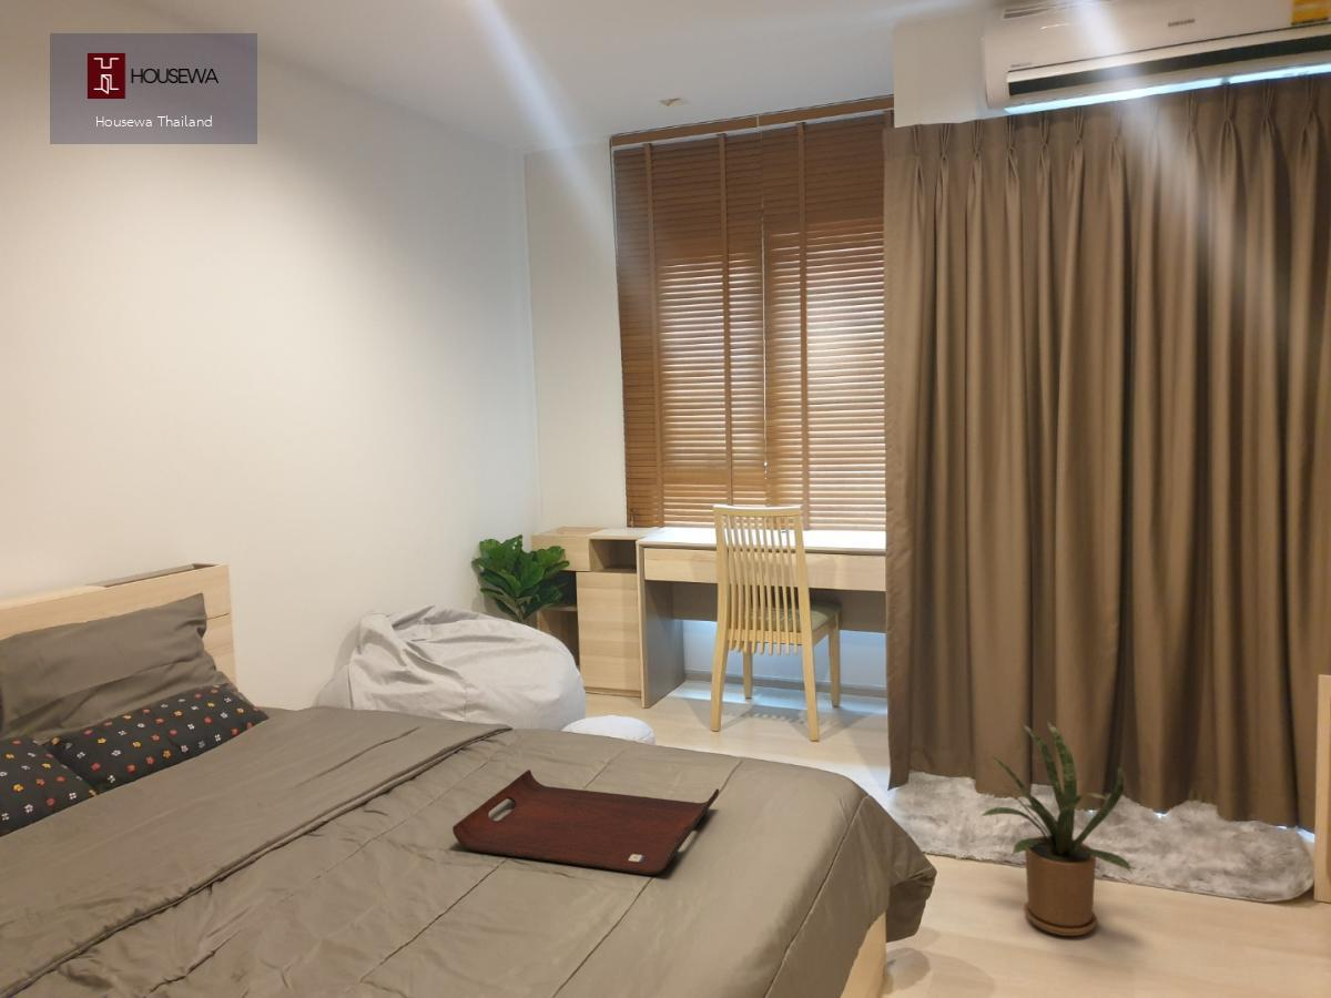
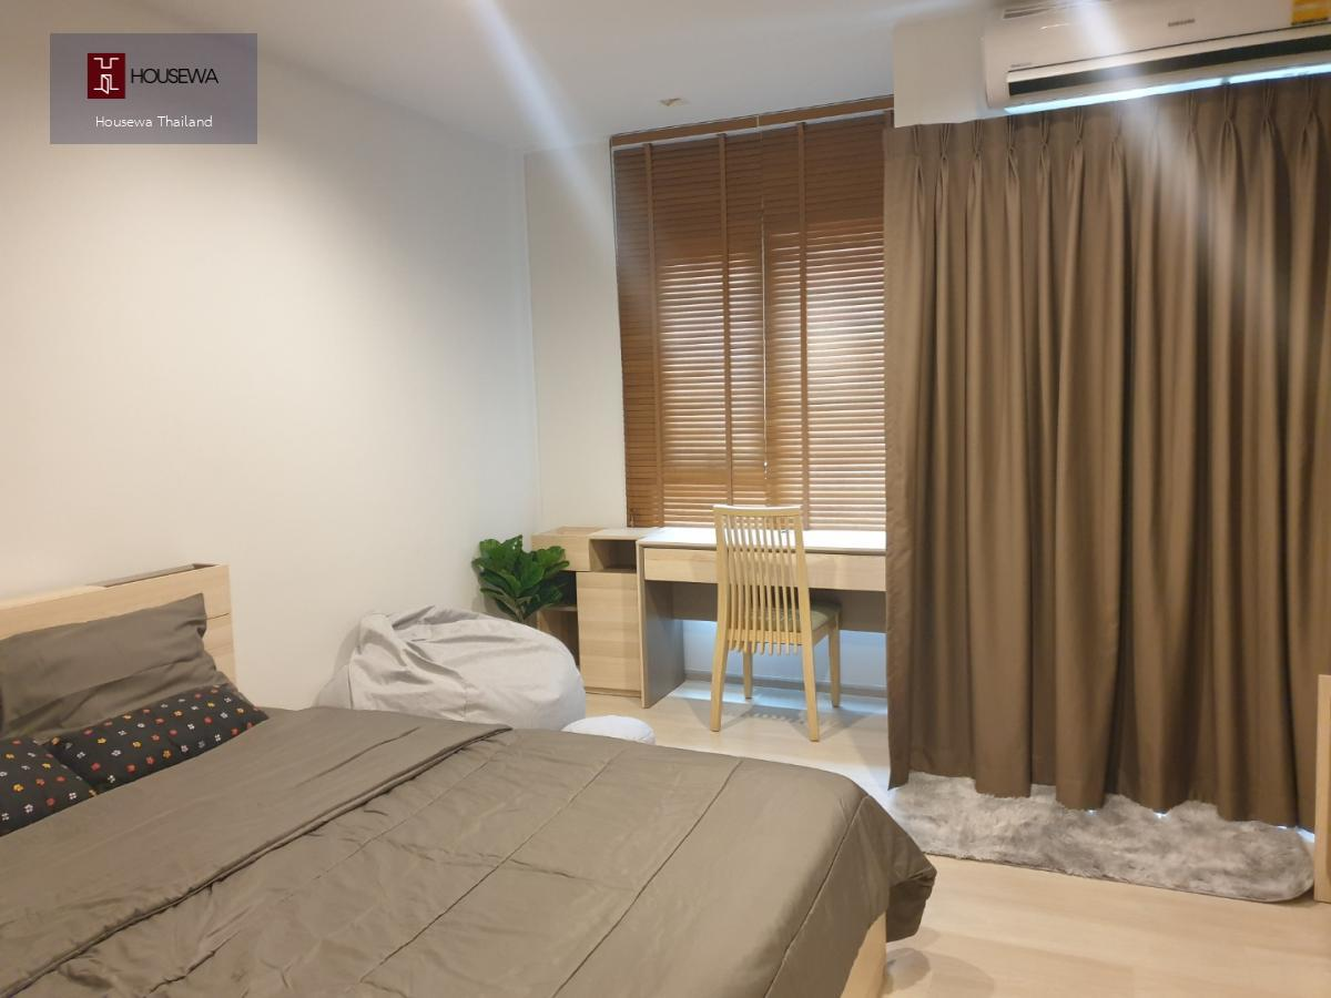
- serving tray [451,768,720,876]
- house plant [977,719,1134,937]
